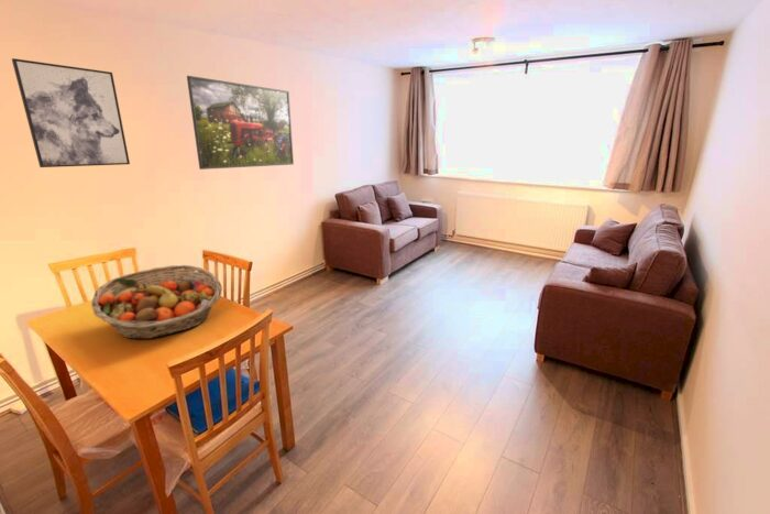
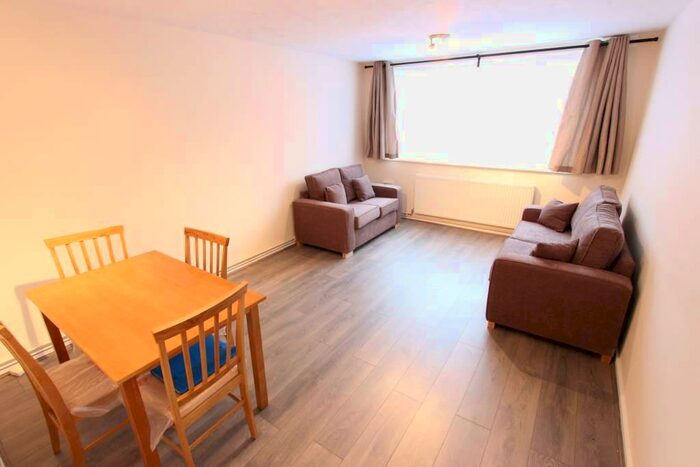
- fruit basket [90,264,223,340]
- wall art [11,57,131,168]
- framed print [186,75,295,171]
